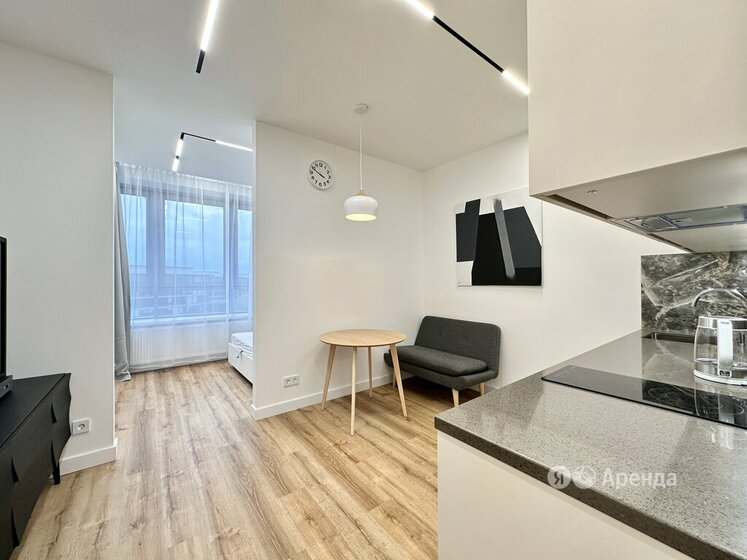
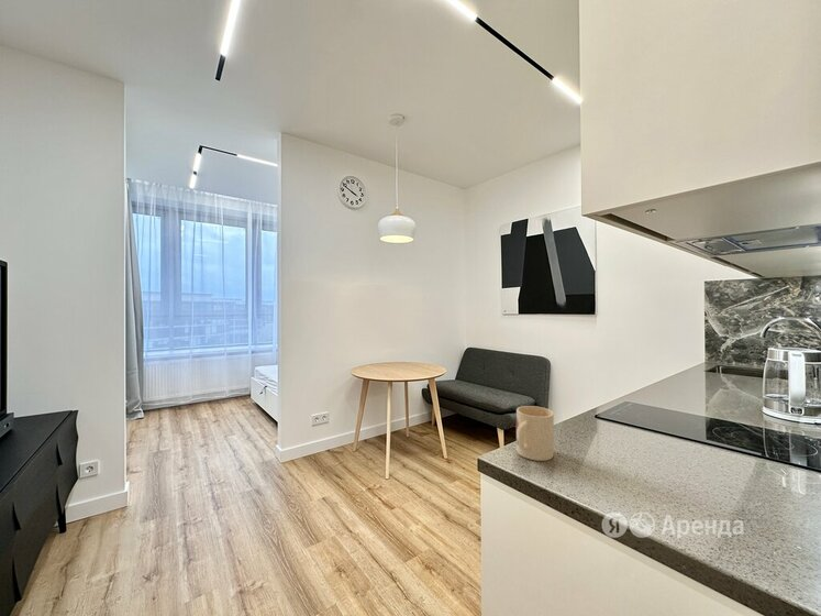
+ mug [515,405,555,462]
